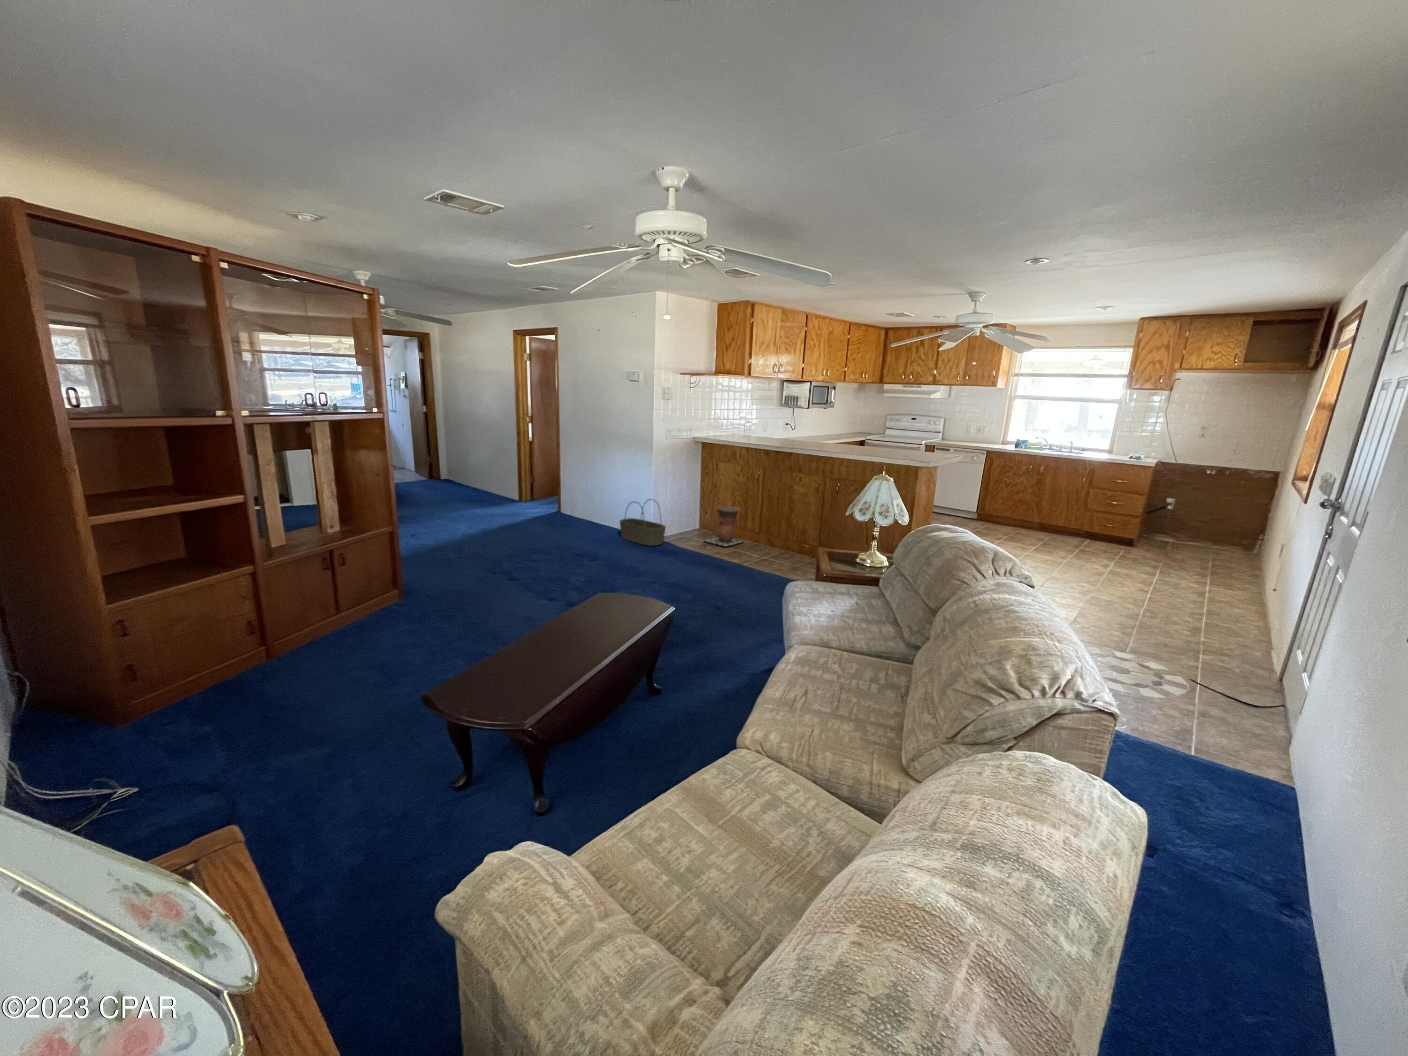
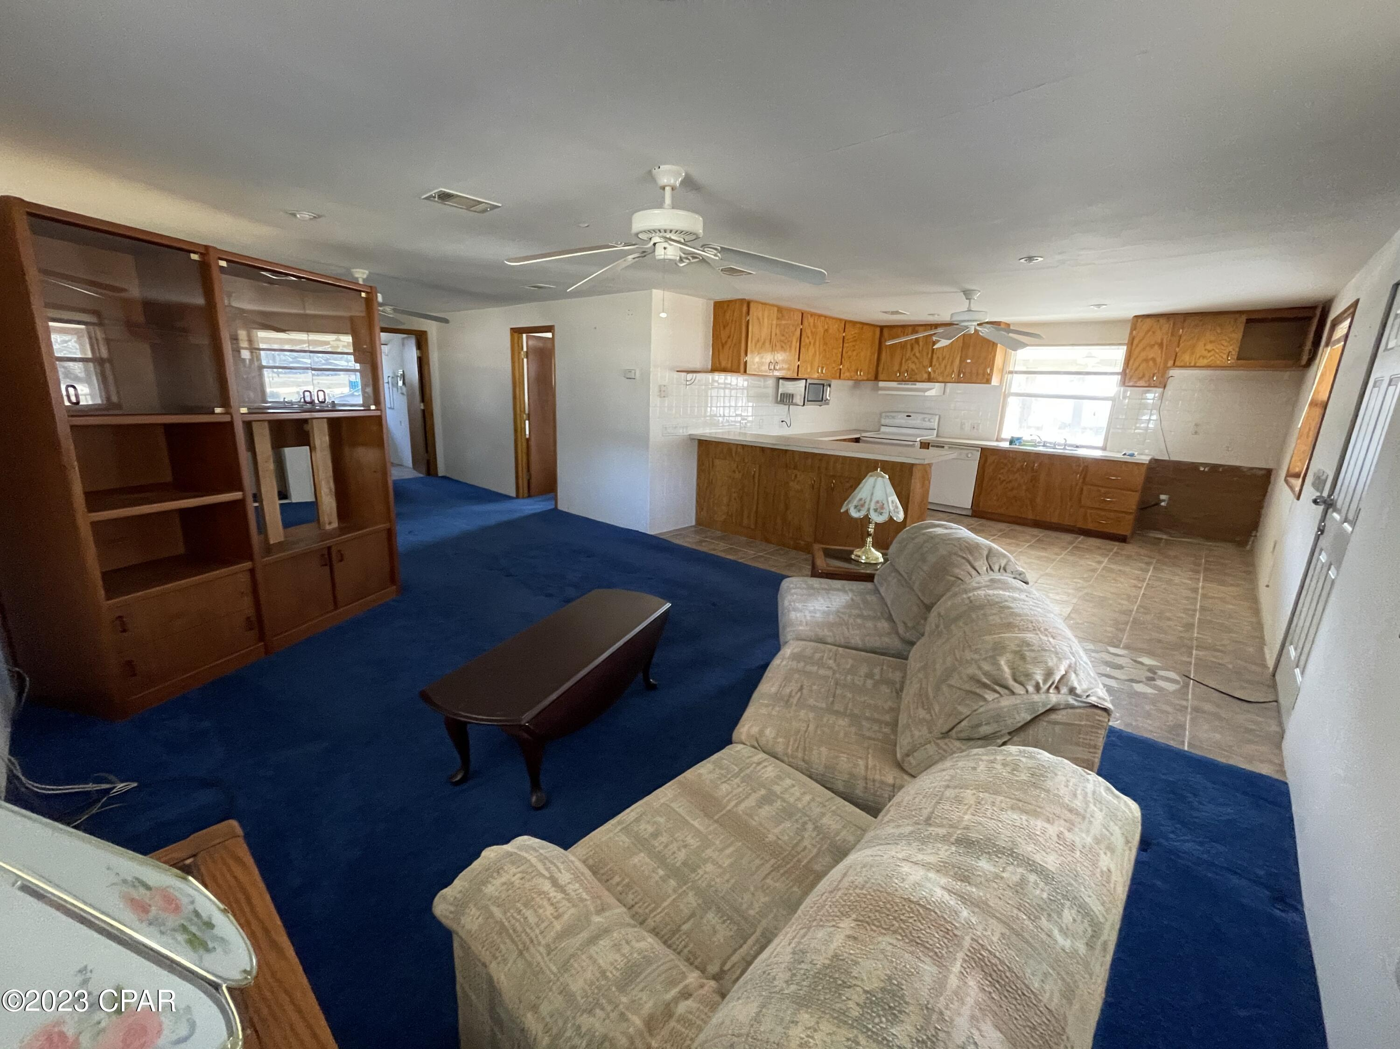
- basket [619,498,666,547]
- vase [703,506,744,547]
